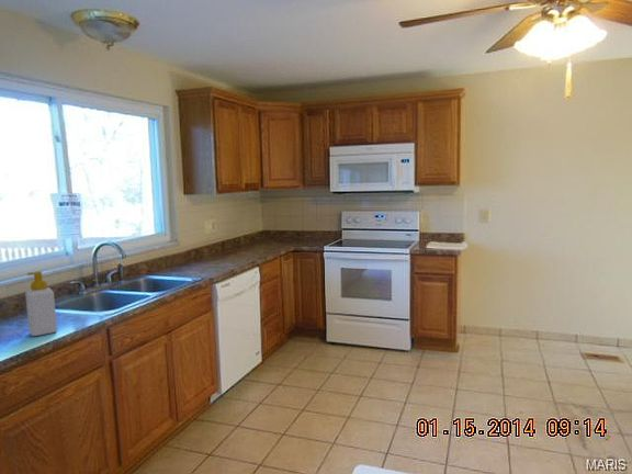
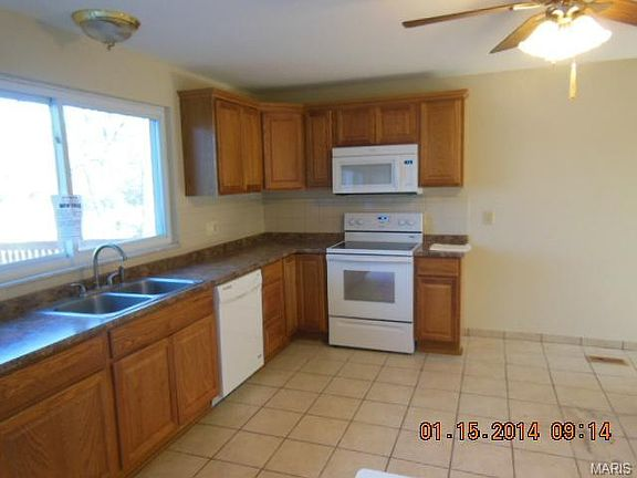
- soap bottle [24,270,58,337]
